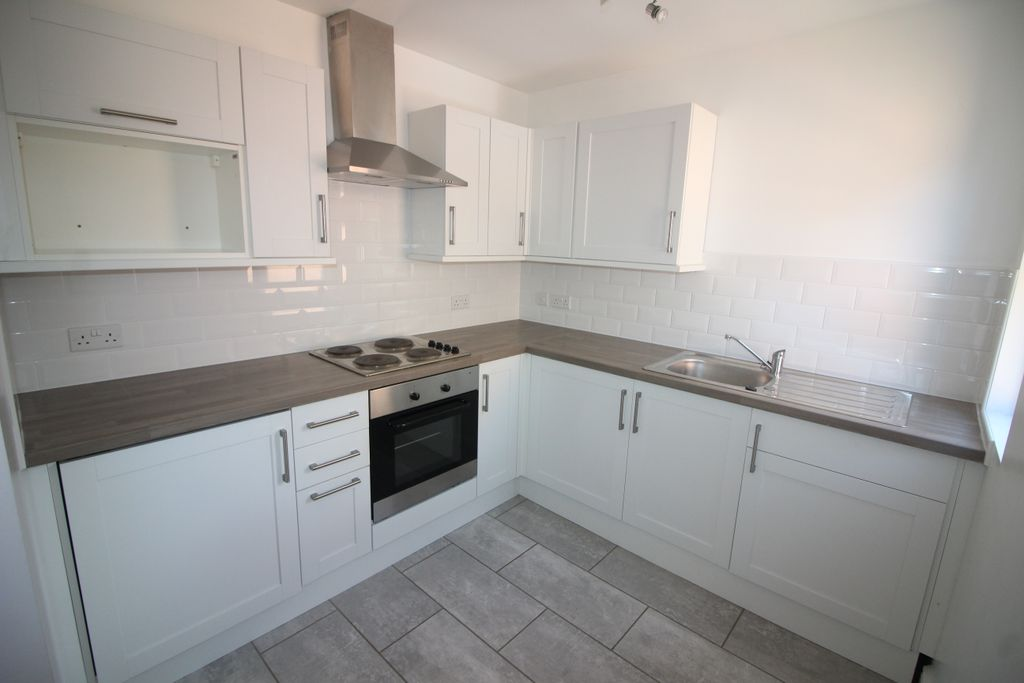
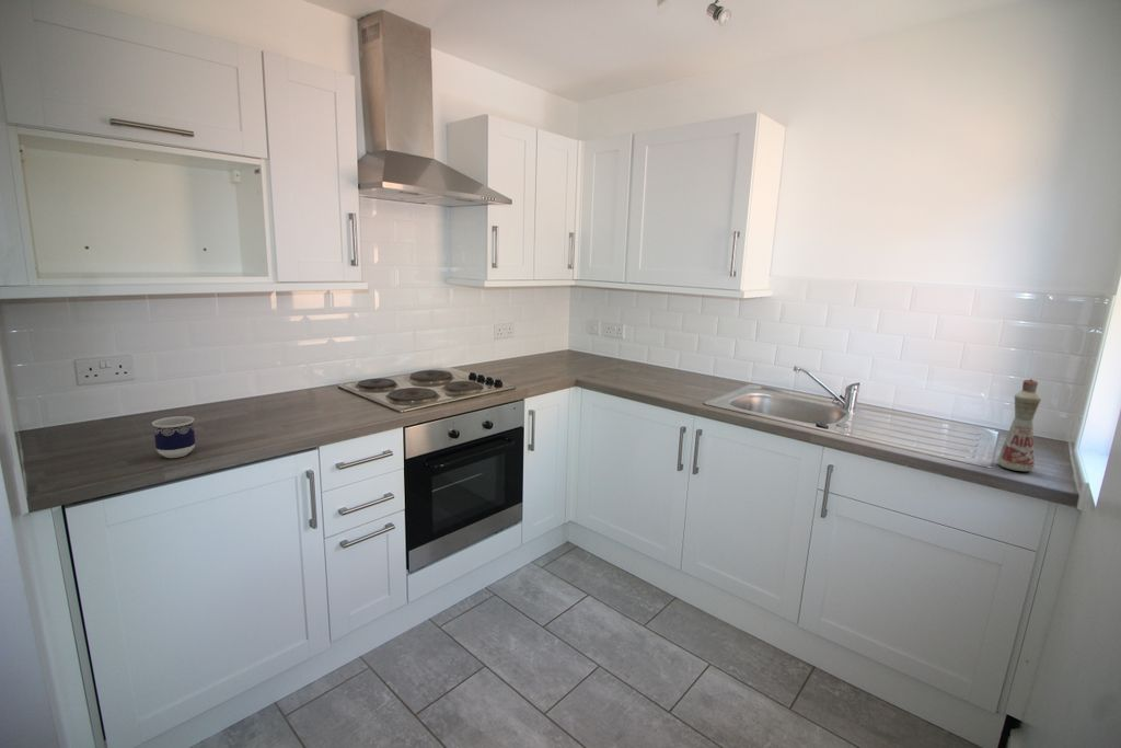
+ cup [151,415,196,459]
+ bottle [996,378,1042,472]
